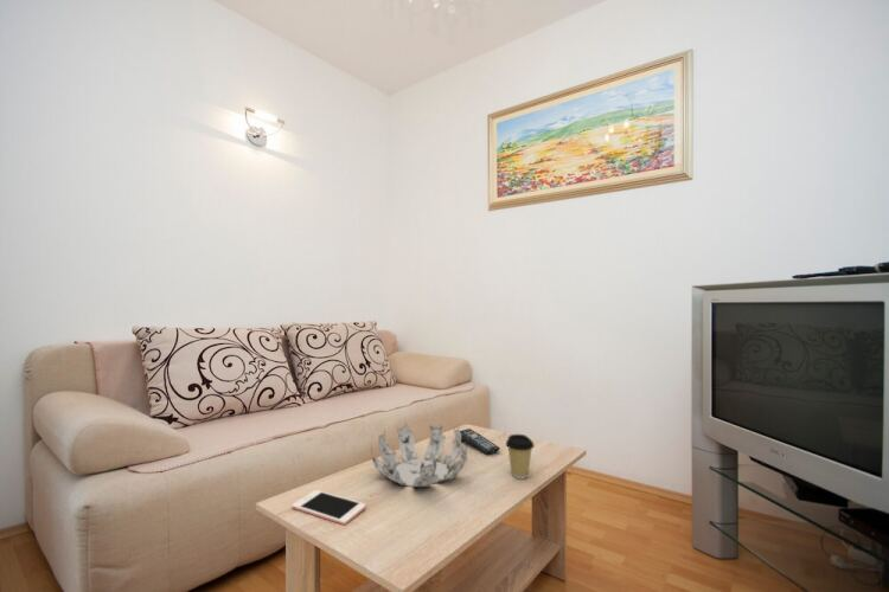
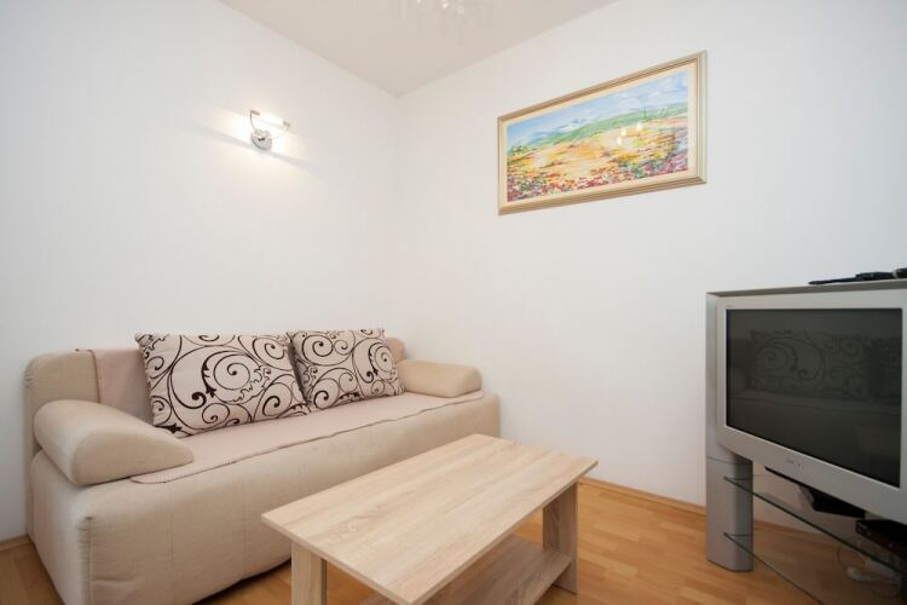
- decorative bowl [370,422,468,488]
- remote control [459,427,501,456]
- coffee cup [505,433,536,480]
- cell phone [290,489,366,526]
